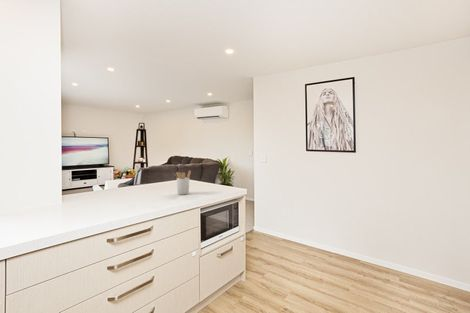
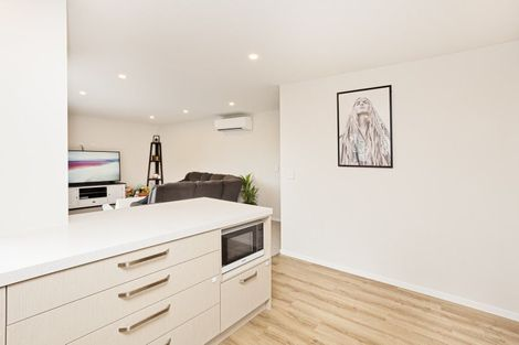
- utensil holder [173,169,192,195]
